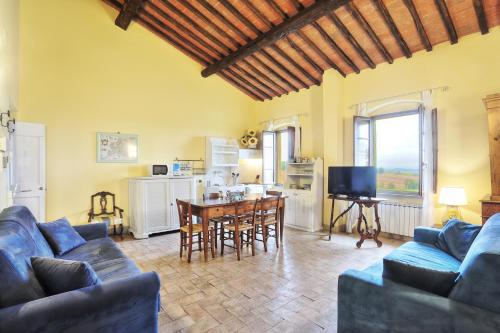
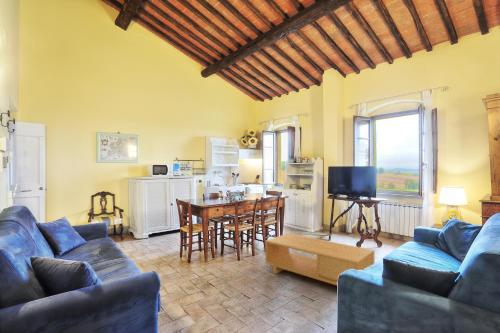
+ coffee table [264,233,376,286]
